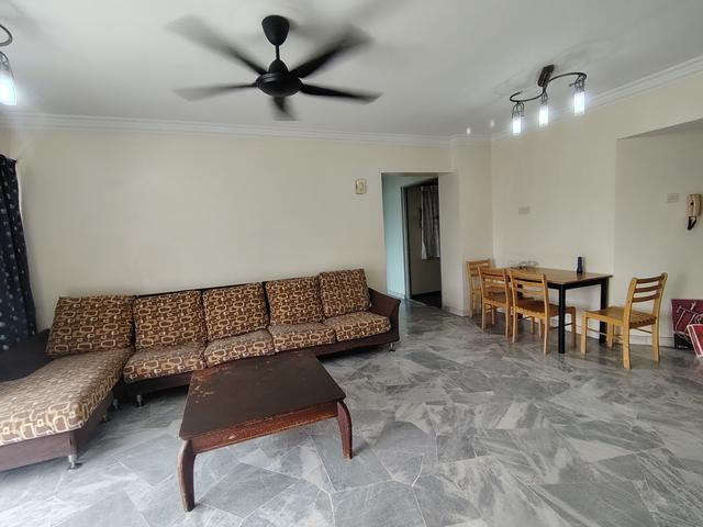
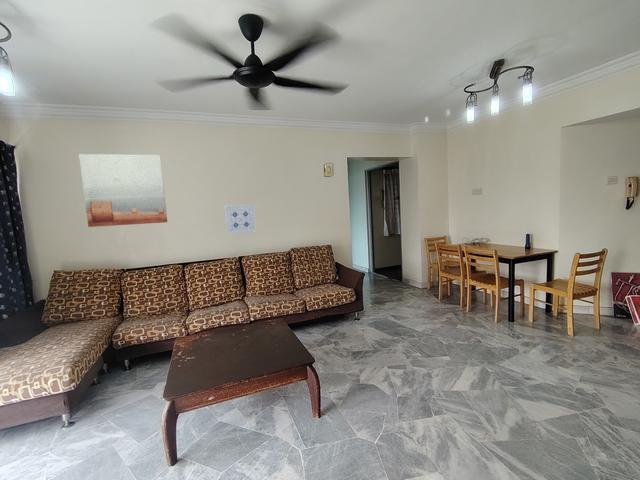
+ wall art [224,204,257,236]
+ wall art [78,153,168,228]
